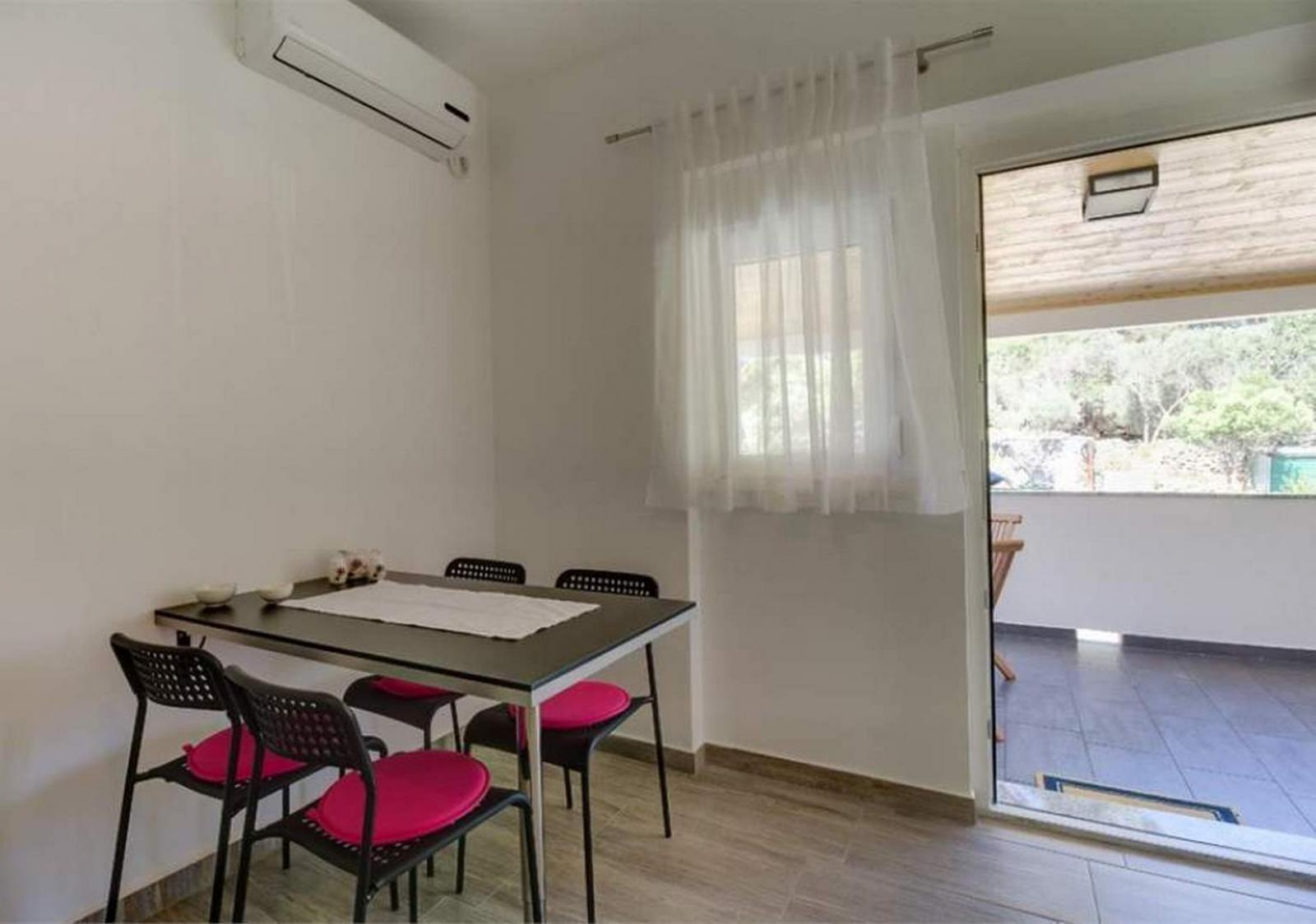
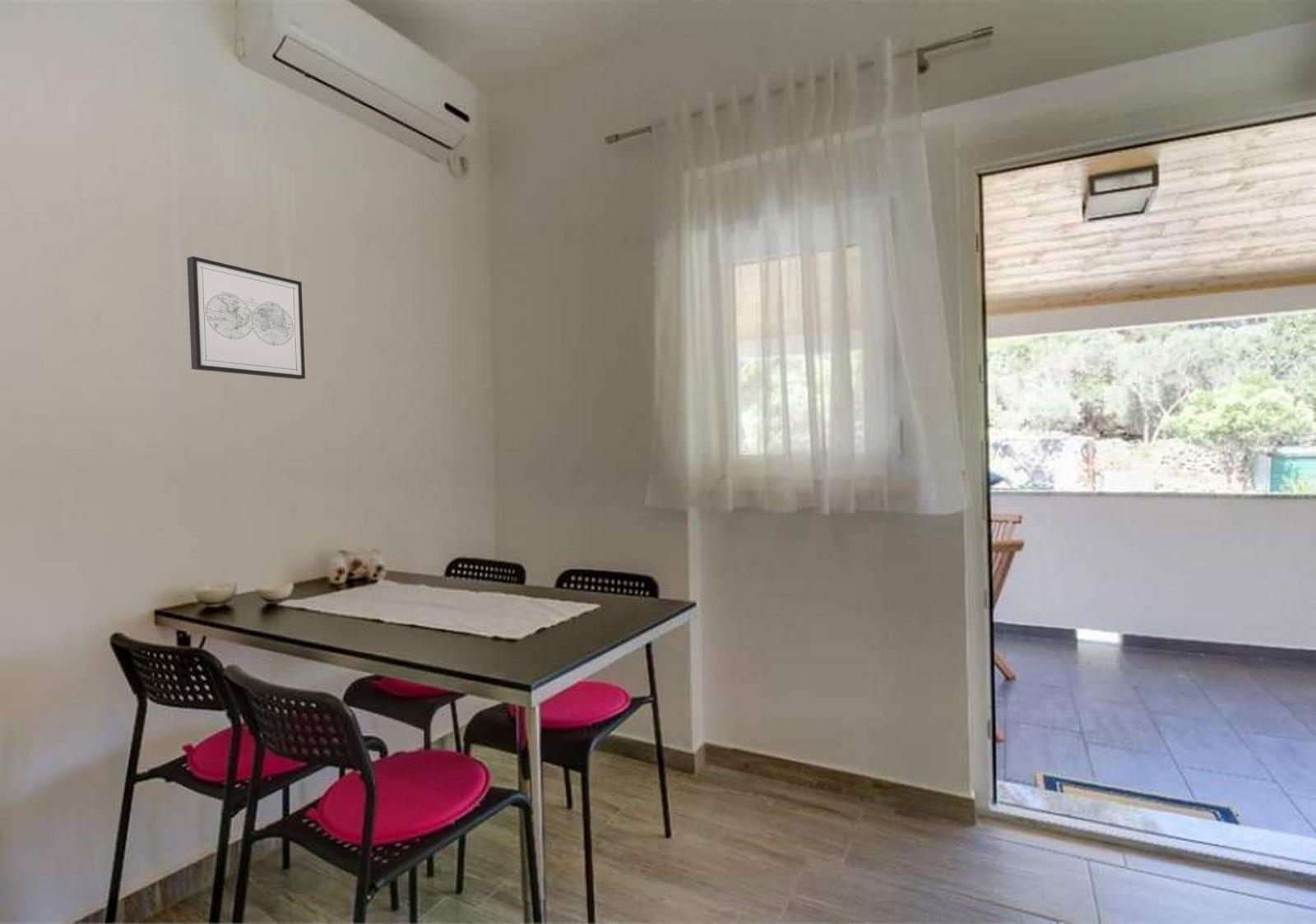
+ wall art [186,256,306,380]
